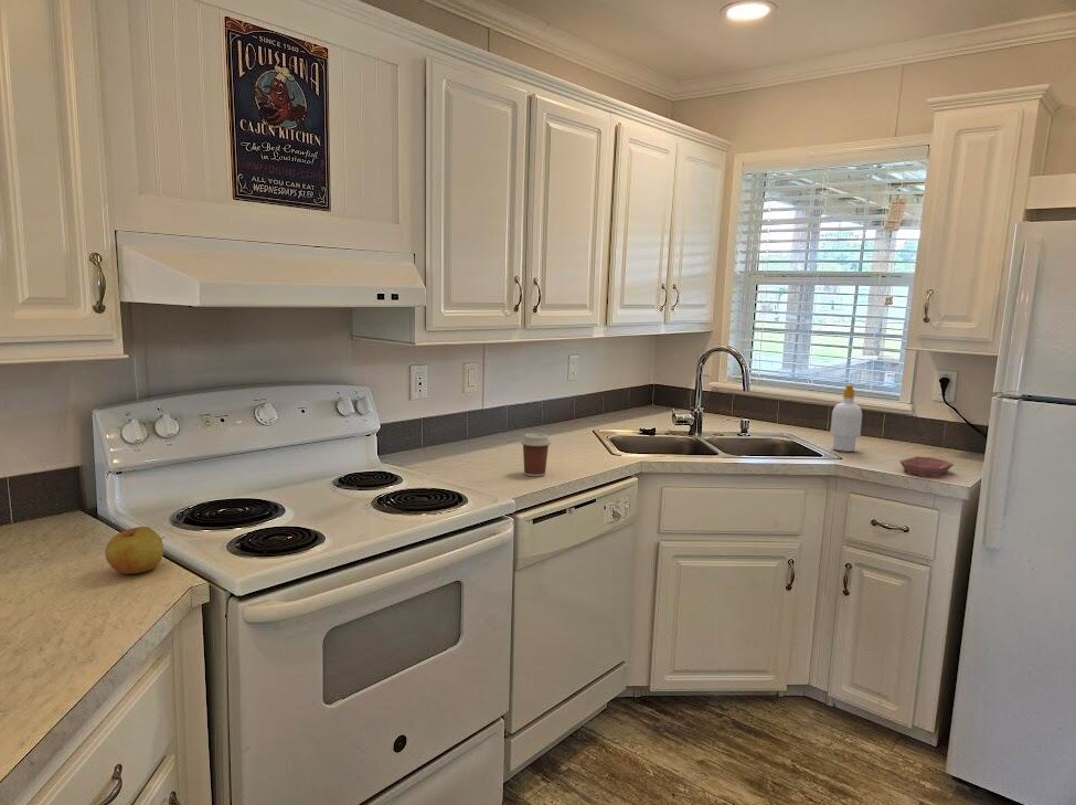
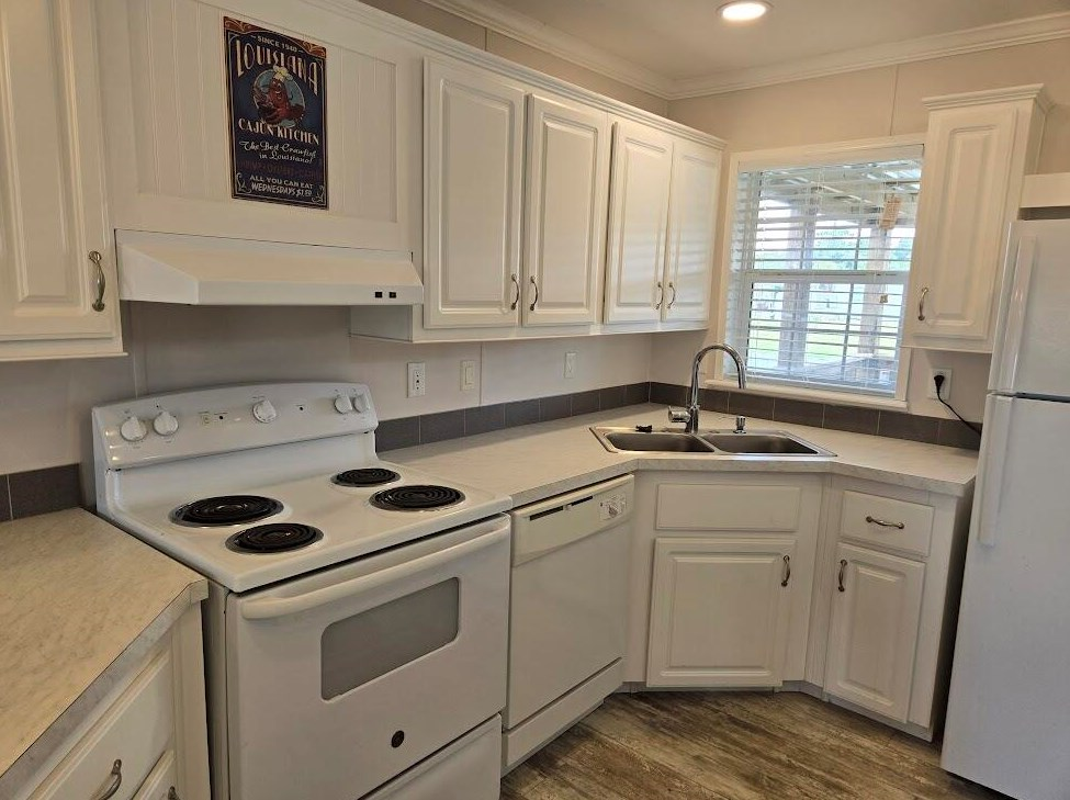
- bowl [898,455,955,478]
- coffee cup [520,432,552,478]
- soap bottle [829,384,863,453]
- apple [104,526,164,575]
